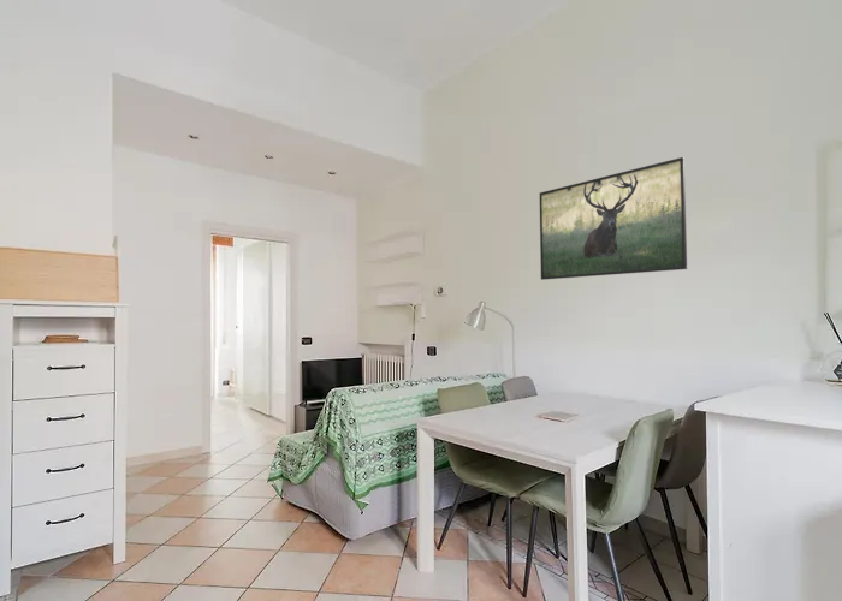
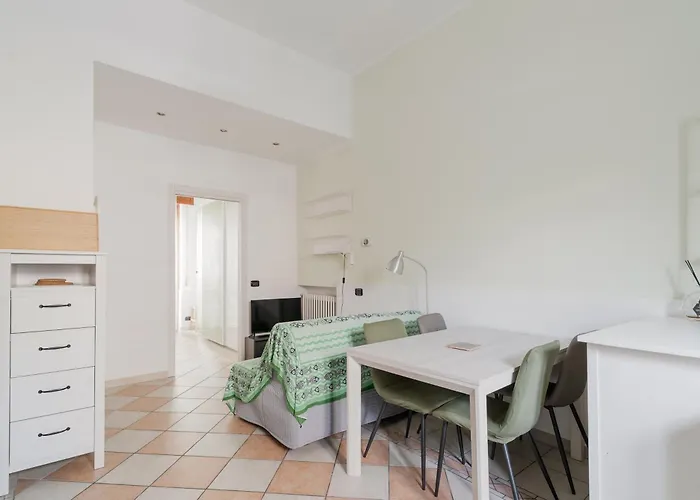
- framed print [539,156,688,281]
